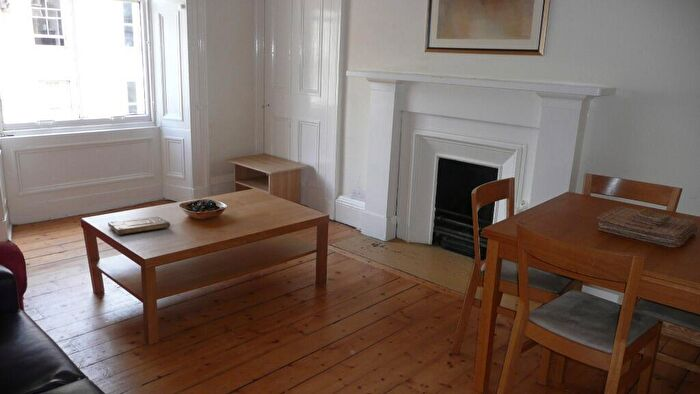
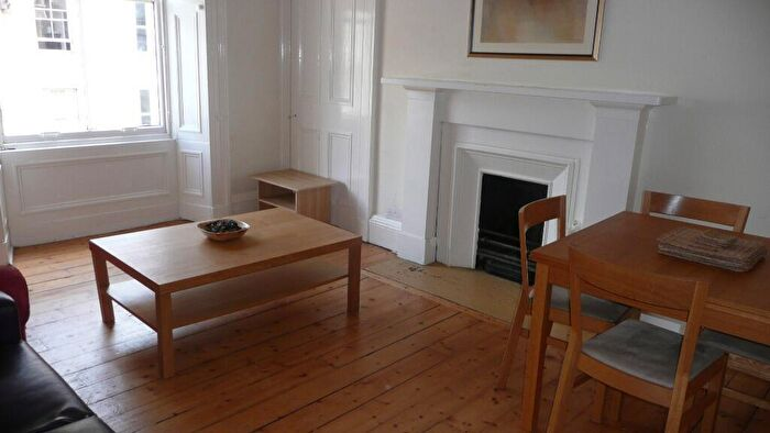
- book [107,215,171,236]
